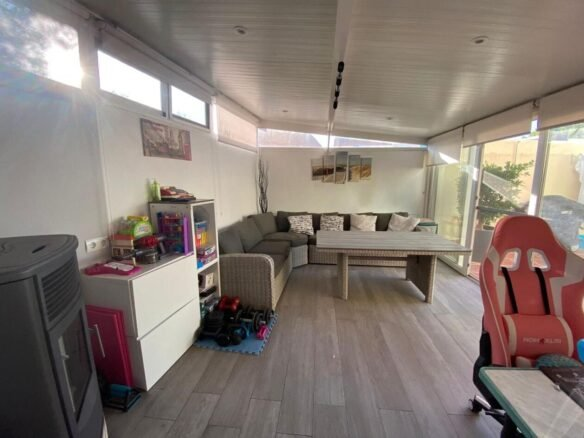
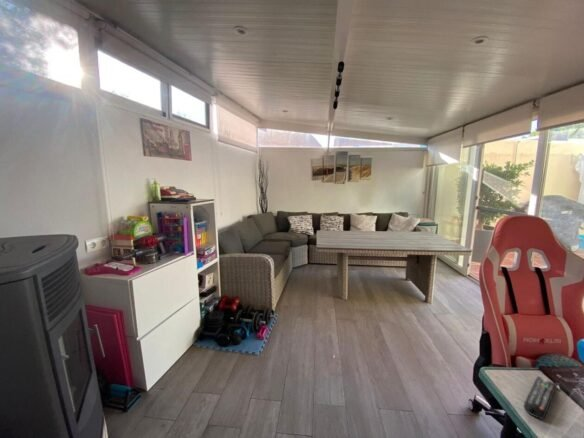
+ remote control [523,375,558,420]
